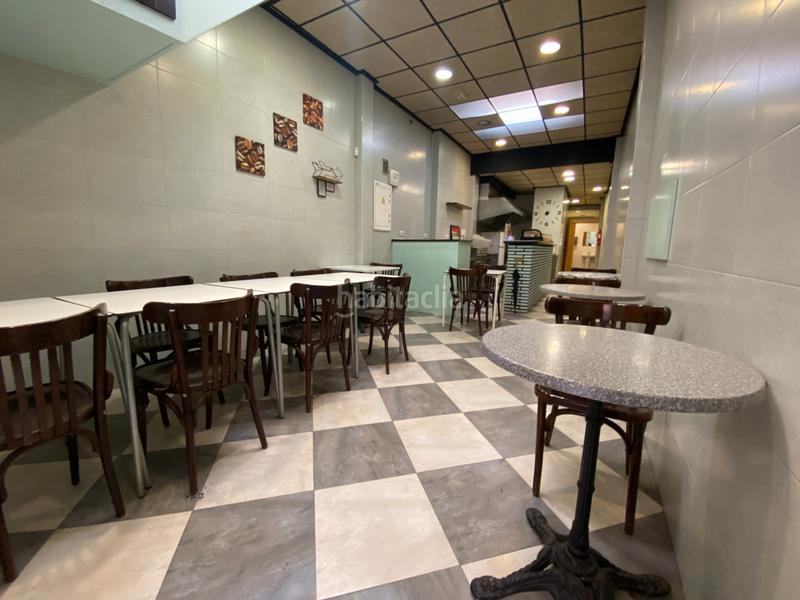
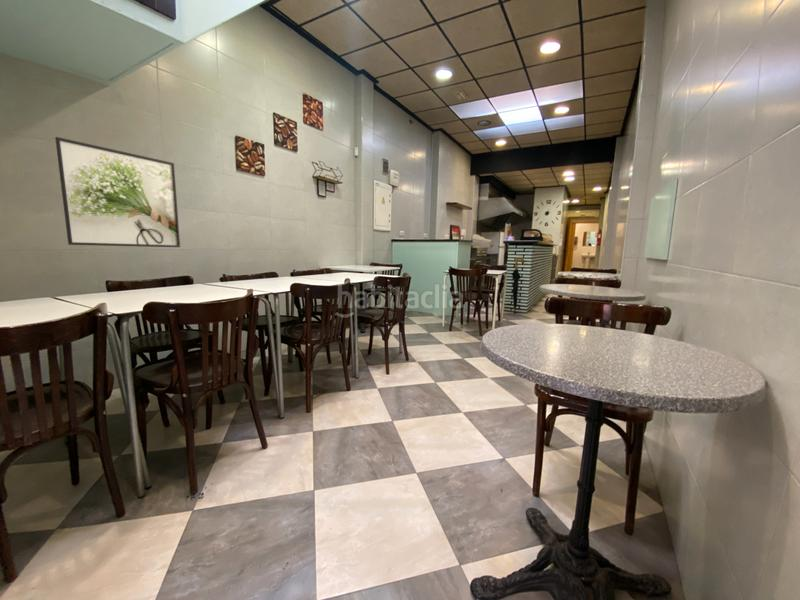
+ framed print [54,136,181,248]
